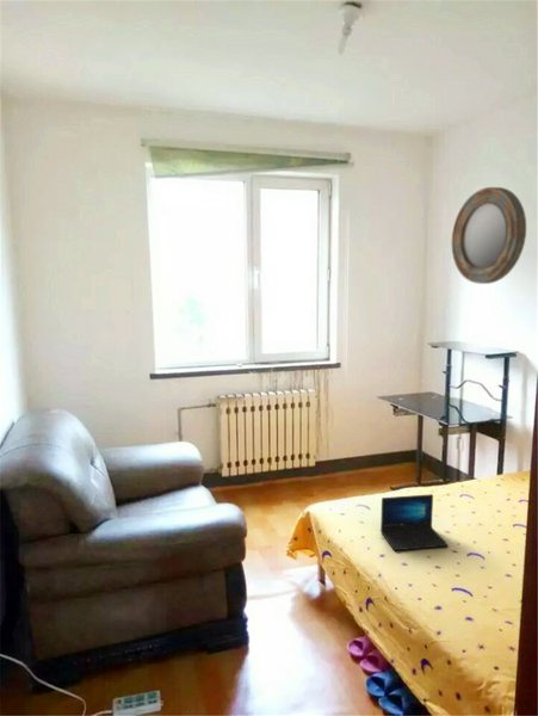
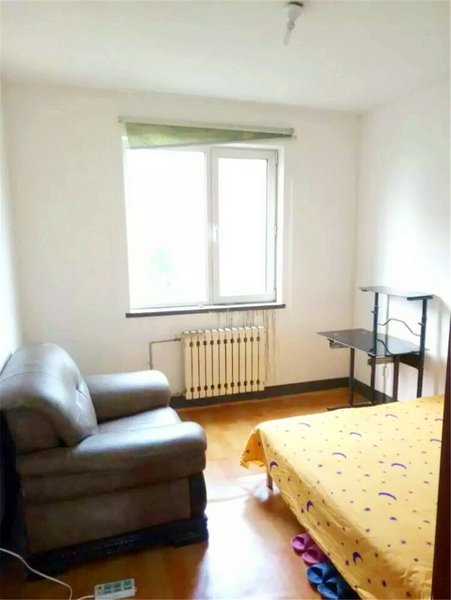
- laptop [379,493,450,551]
- home mirror [451,186,527,285]
